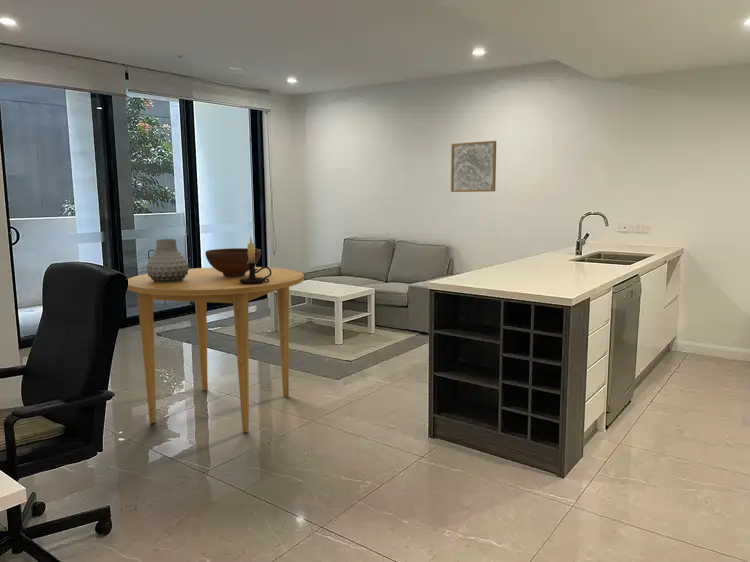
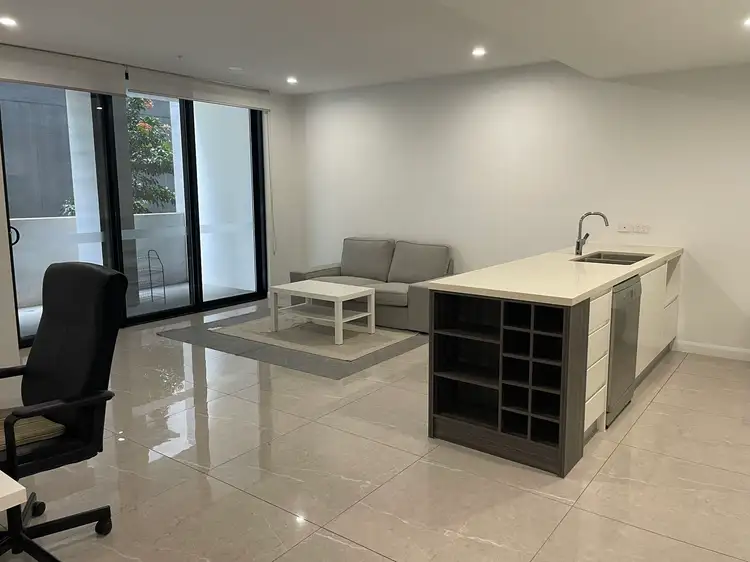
- vase [145,238,190,283]
- candle holder [239,236,272,284]
- wall art [450,140,497,193]
- fruit bowl [204,247,262,276]
- dining table [127,266,305,433]
